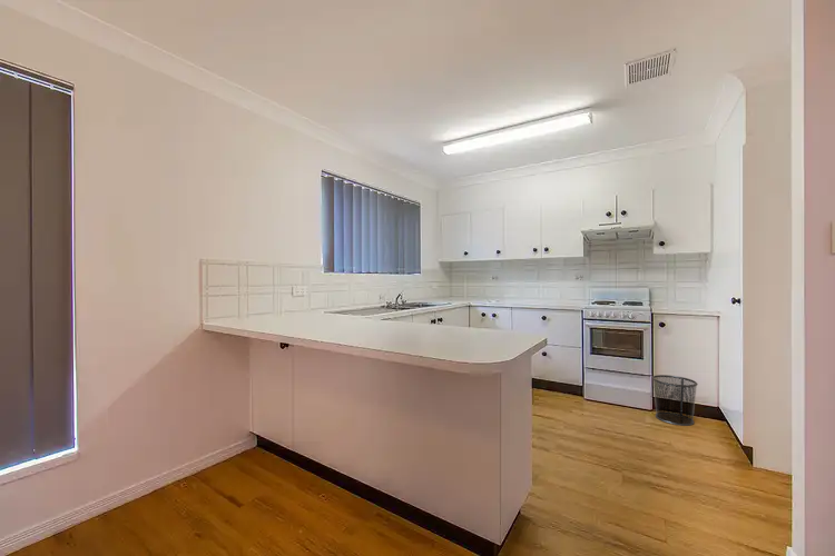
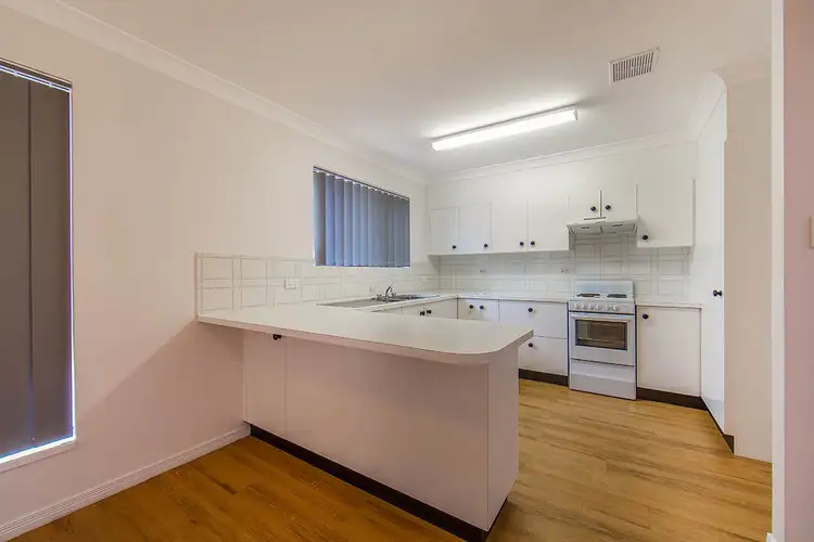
- waste bin [651,374,699,427]
